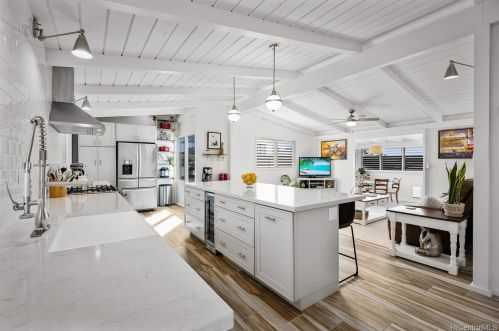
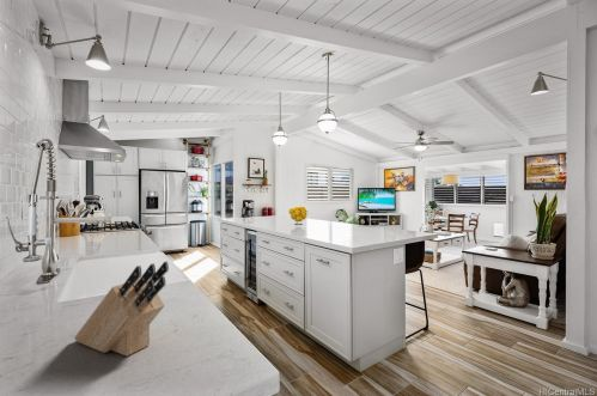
+ knife block [73,261,170,358]
